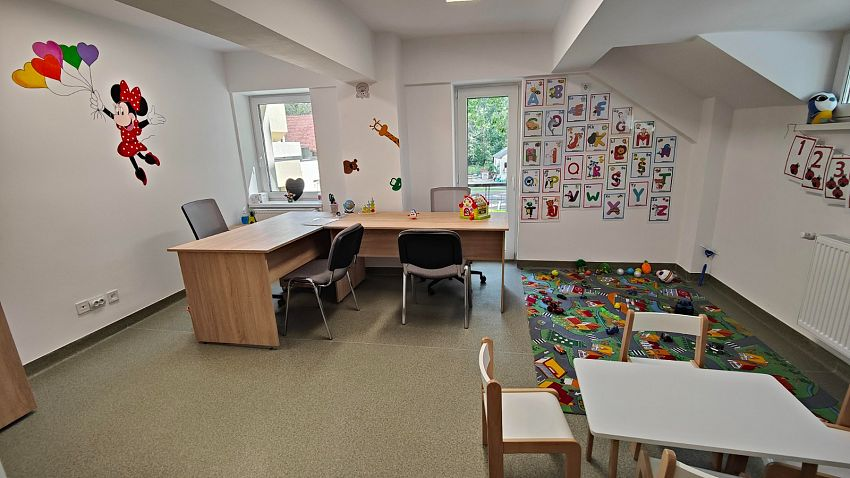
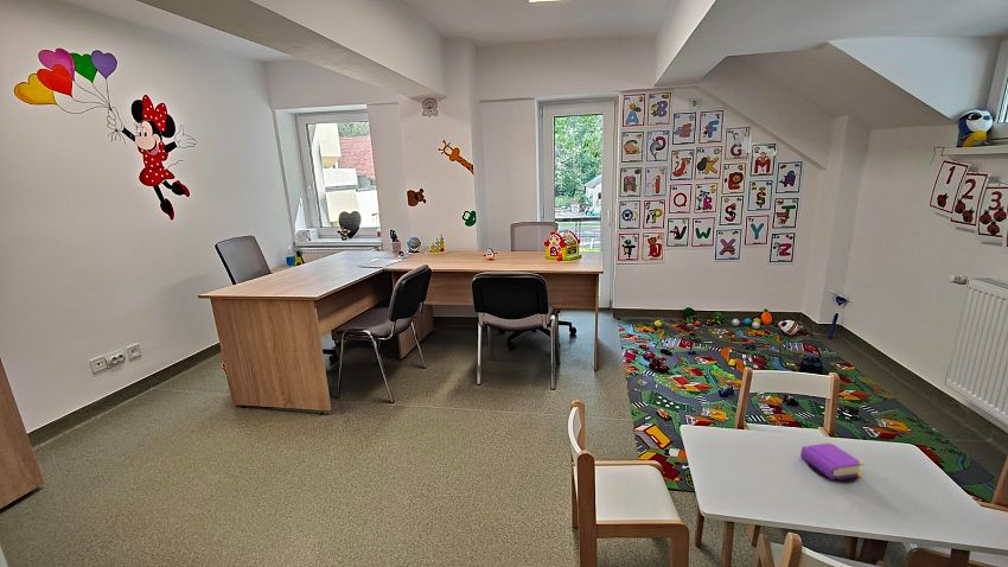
+ book [799,441,866,482]
